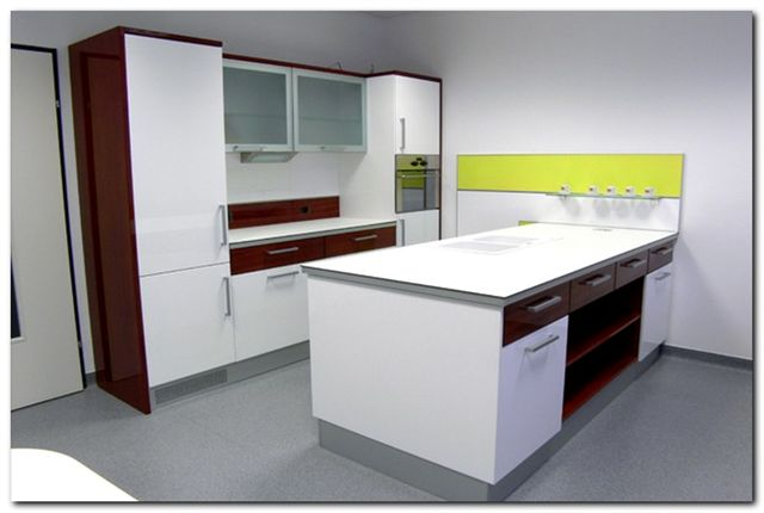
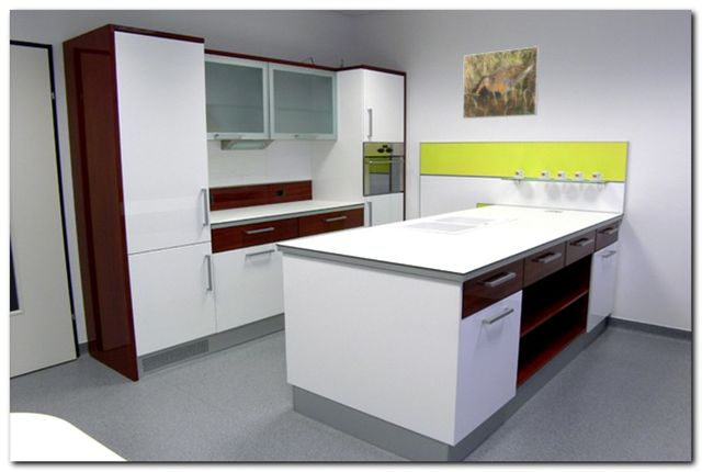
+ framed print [462,45,541,120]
